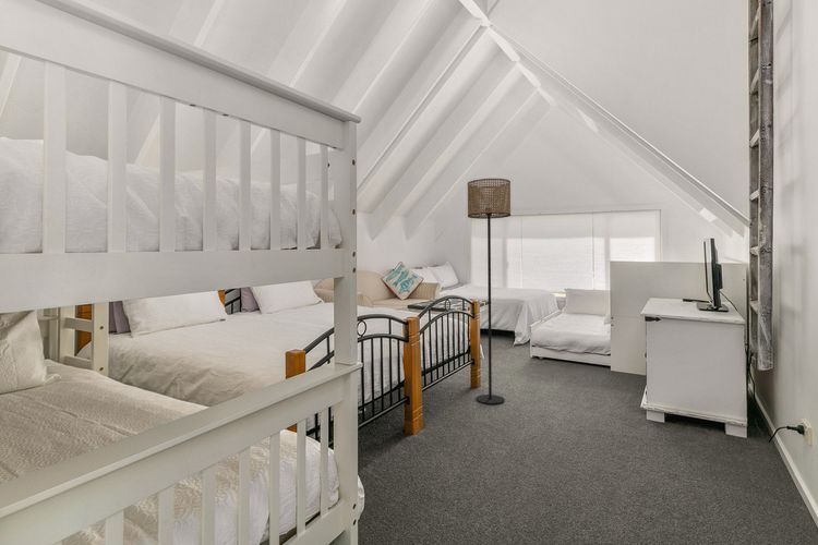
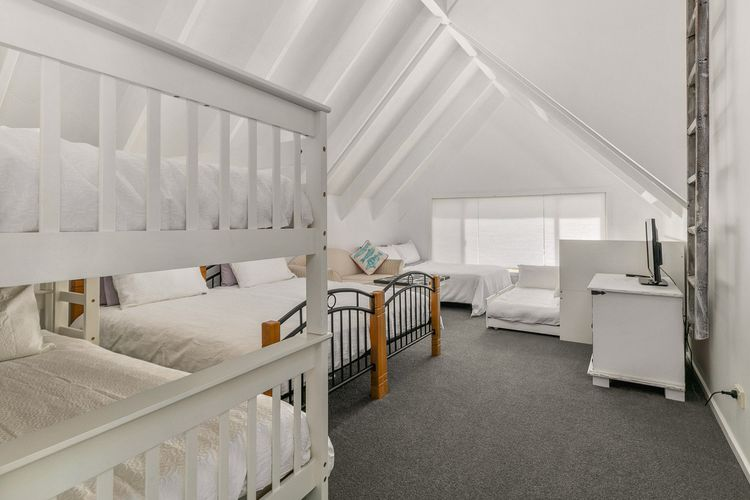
- floor lamp [467,178,512,405]
